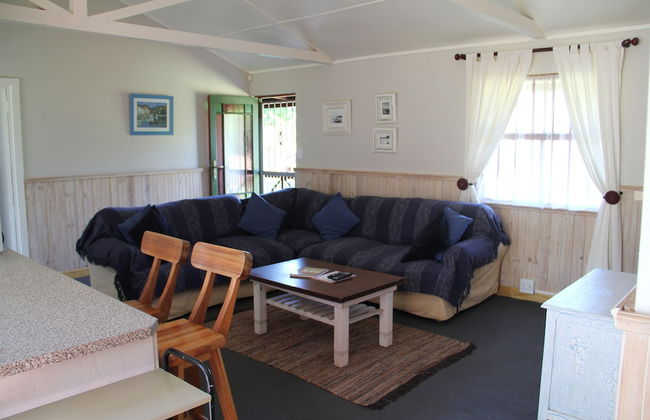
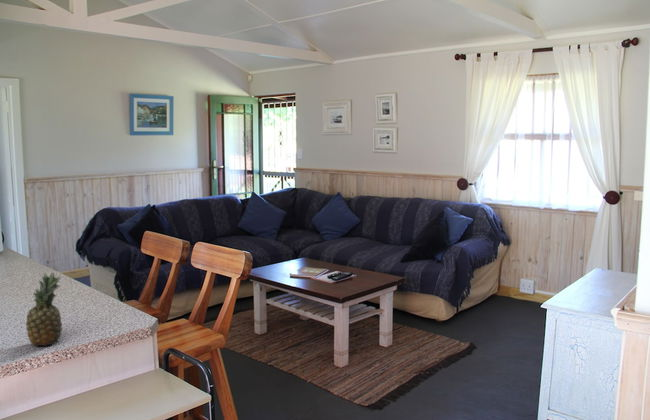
+ fruit [25,271,63,347]
